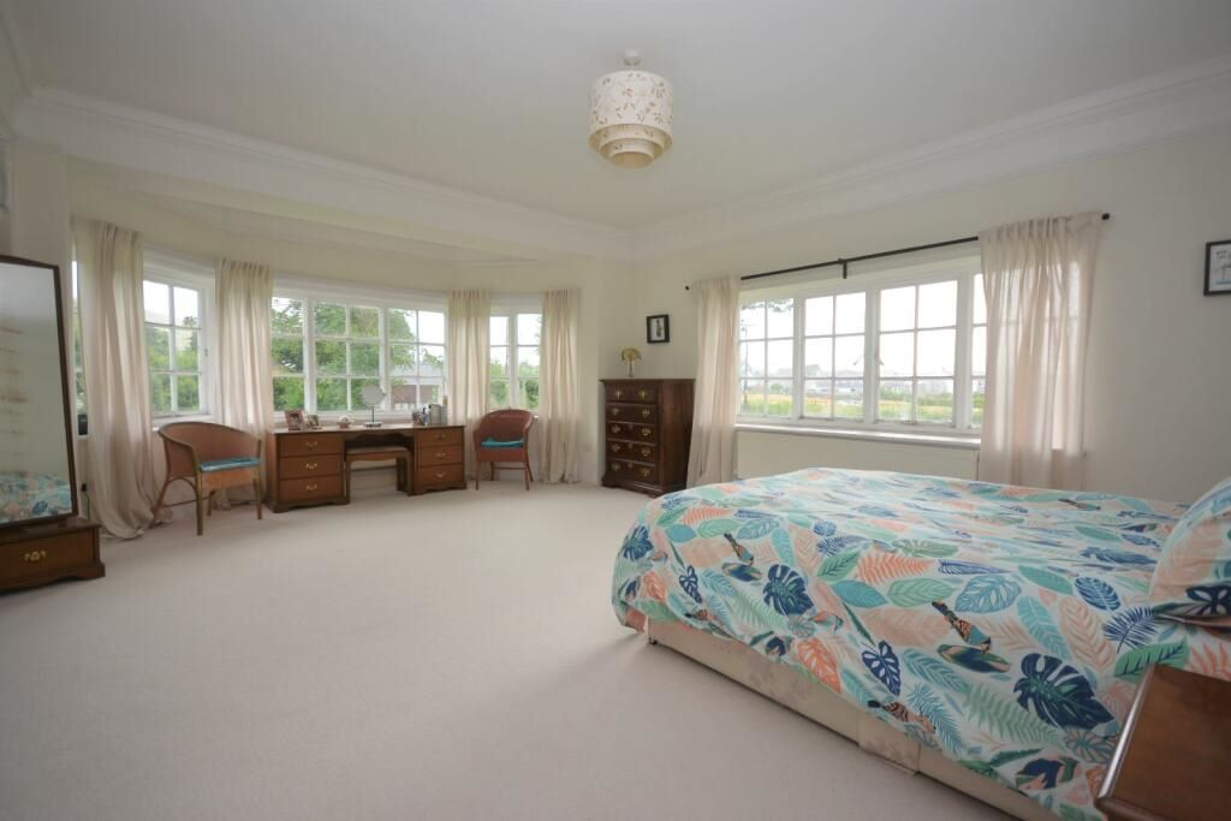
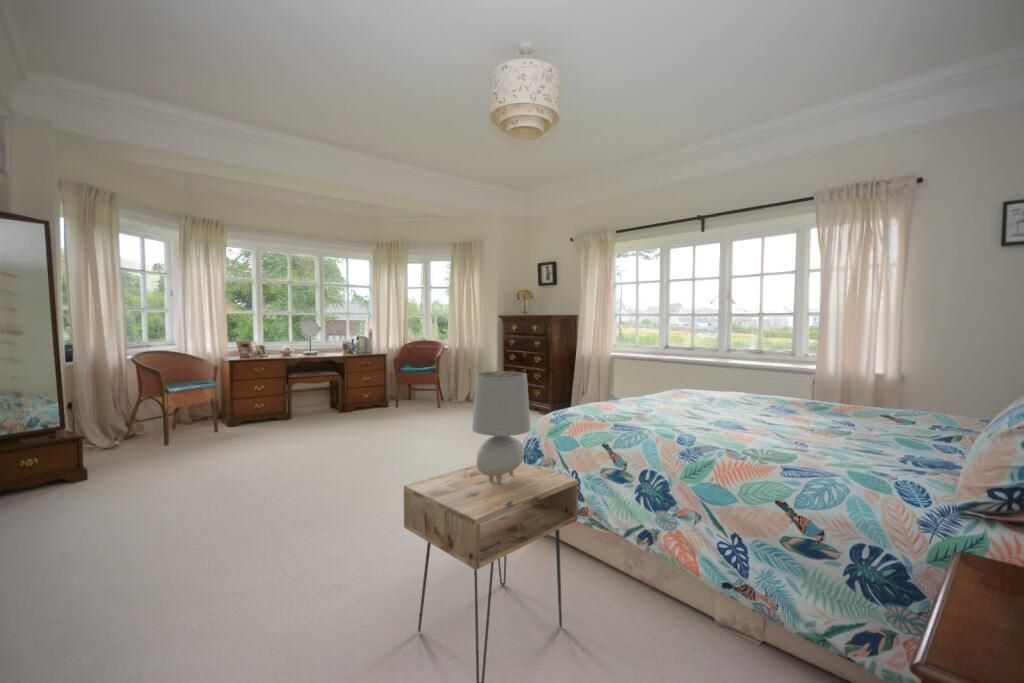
+ table lamp [471,370,531,483]
+ nightstand [403,461,579,683]
